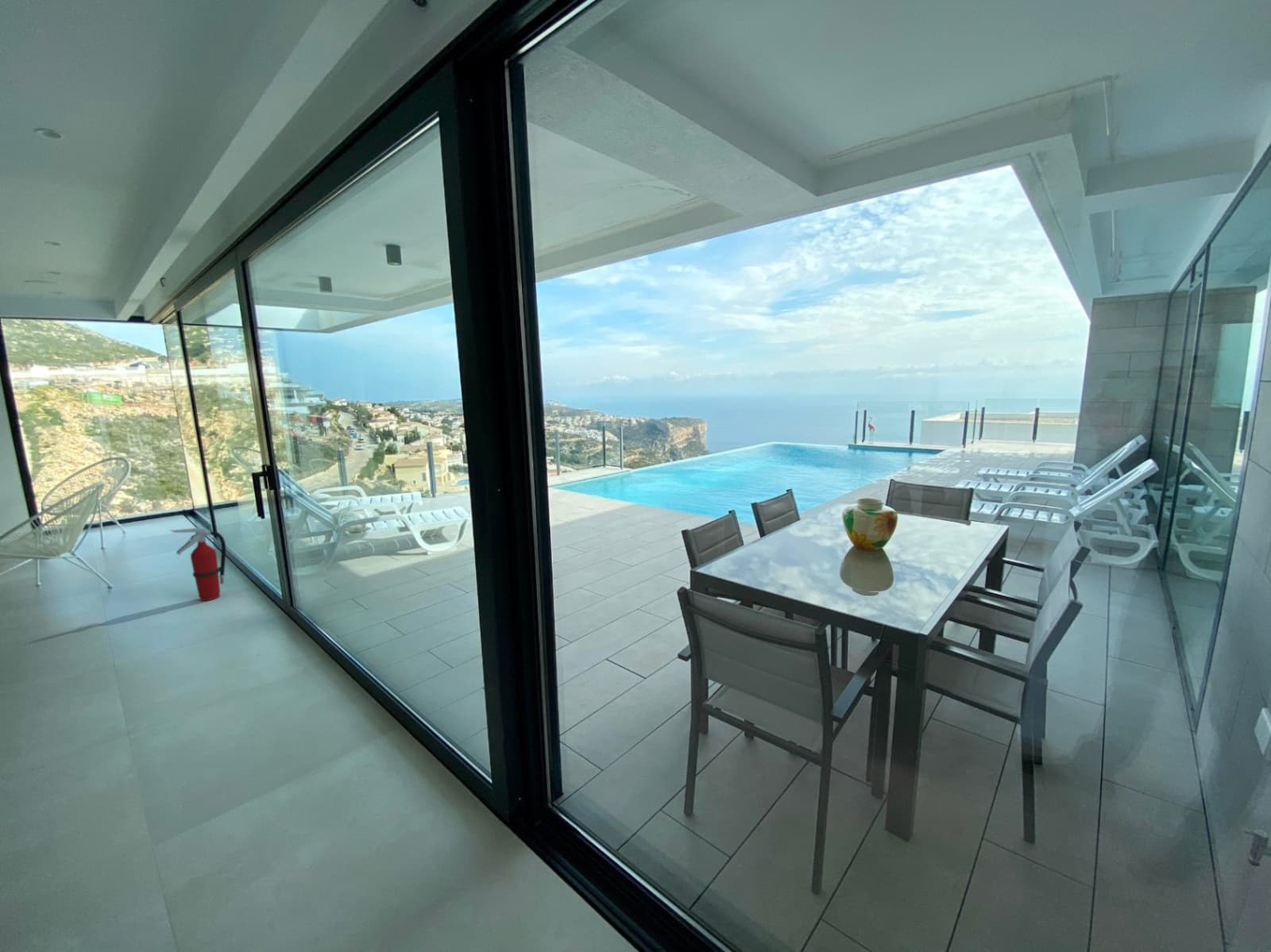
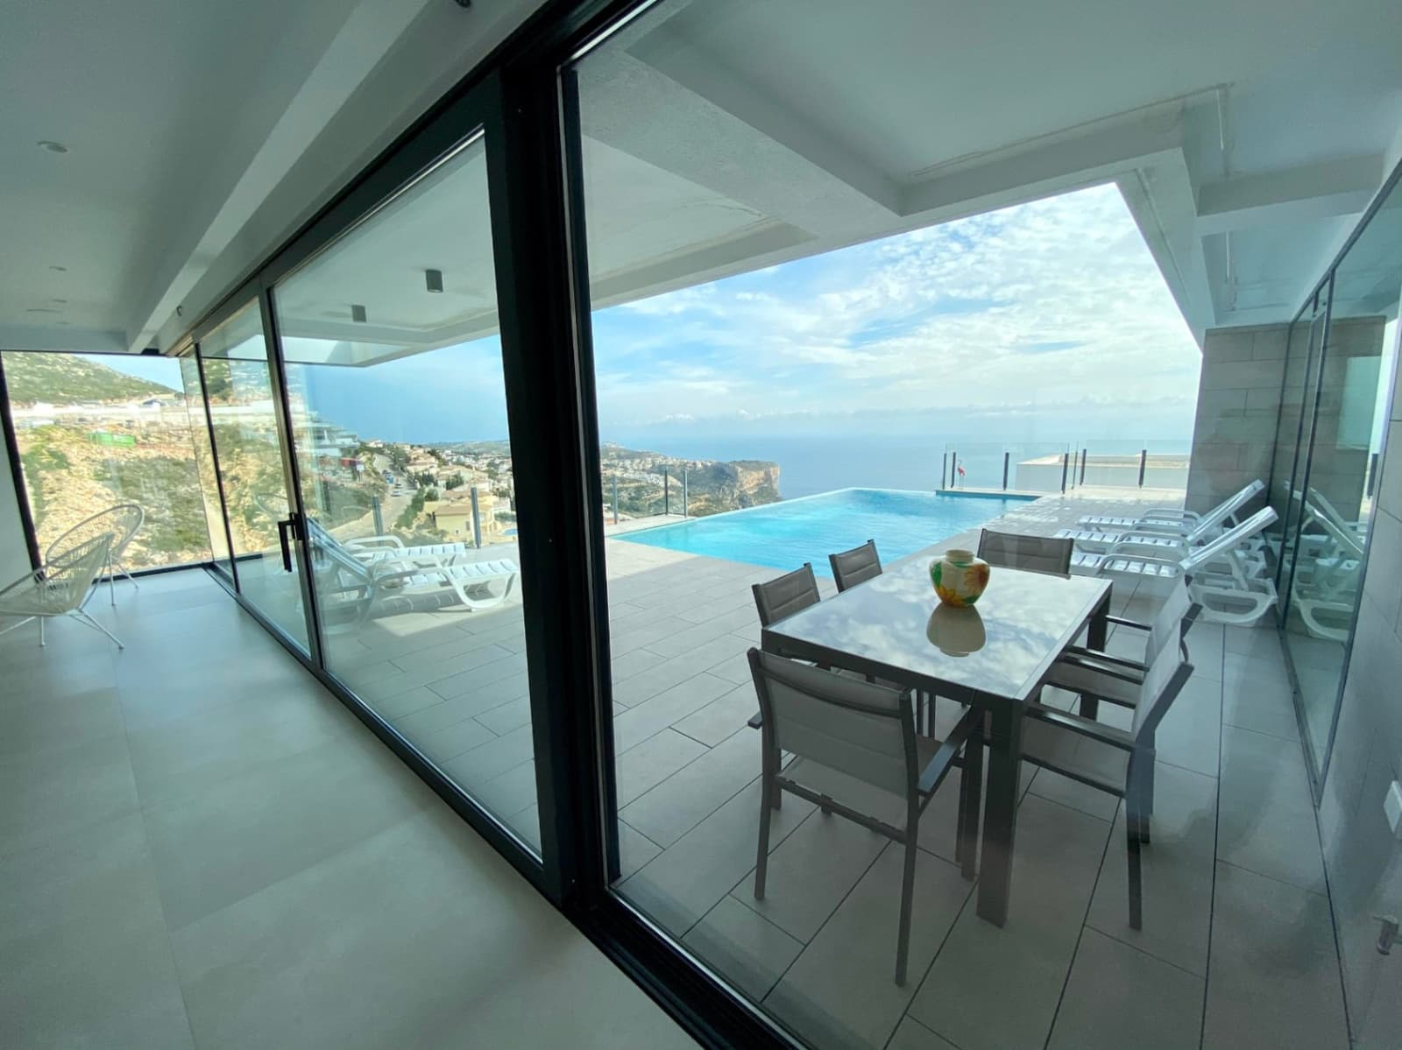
- fire extinguisher [170,527,226,602]
